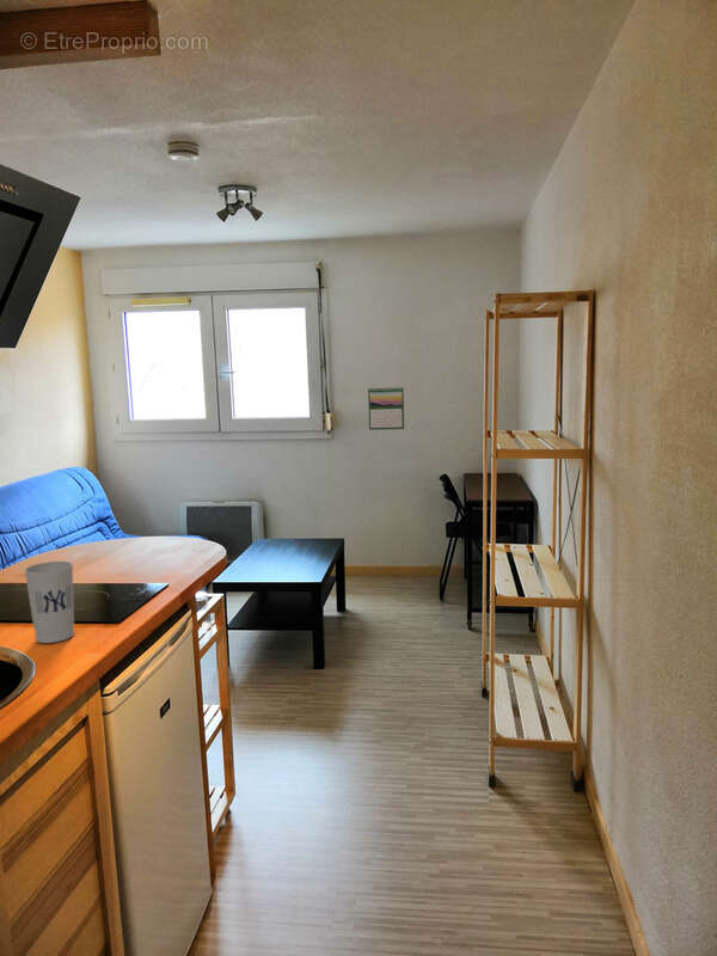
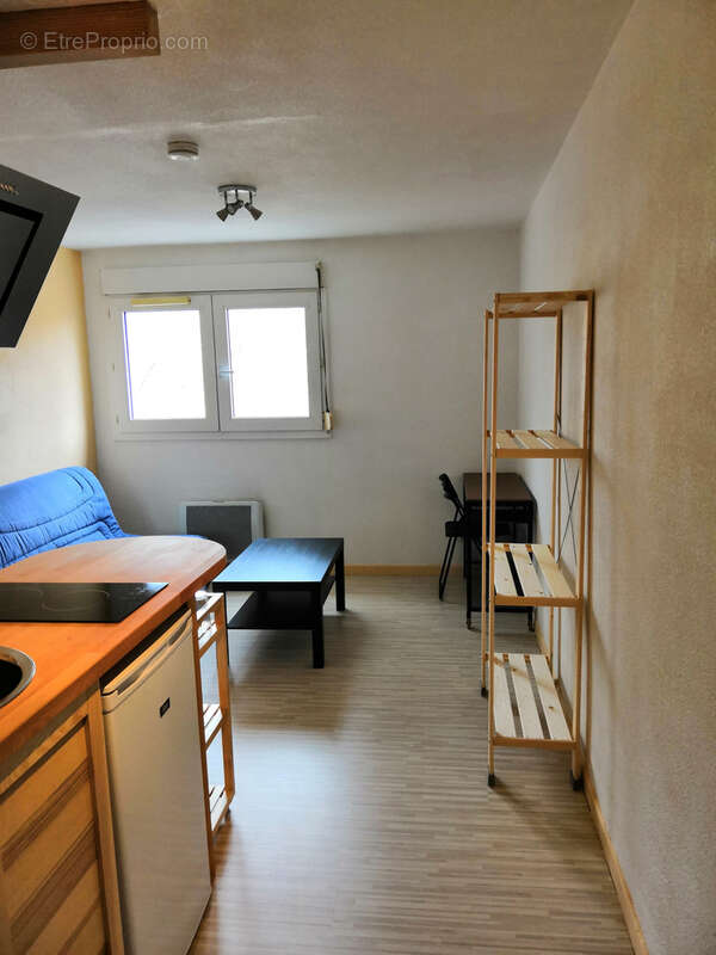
- calendar [367,385,405,431]
- cup [23,560,75,644]
